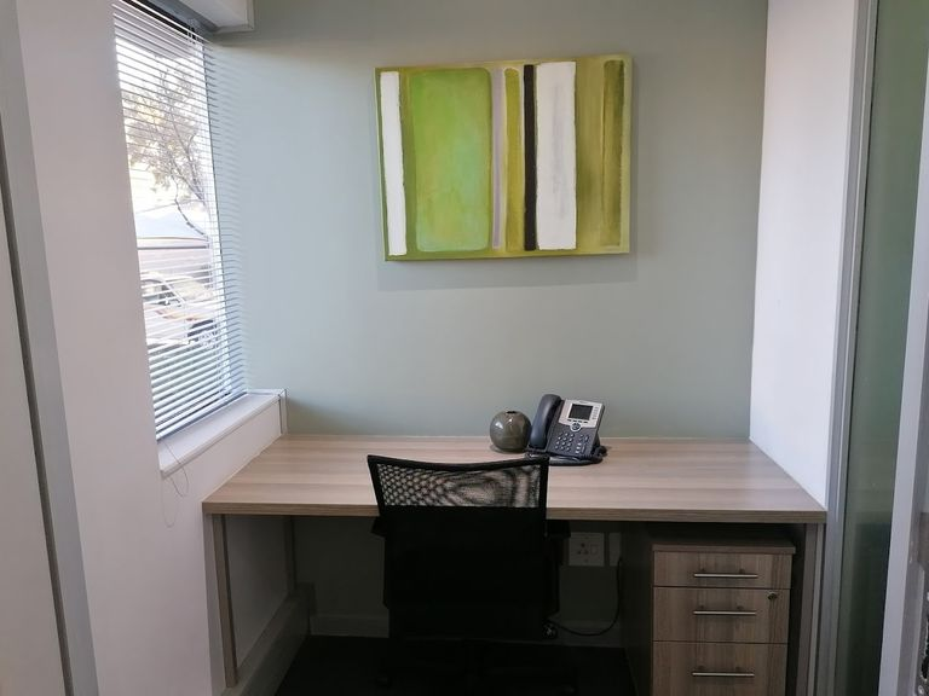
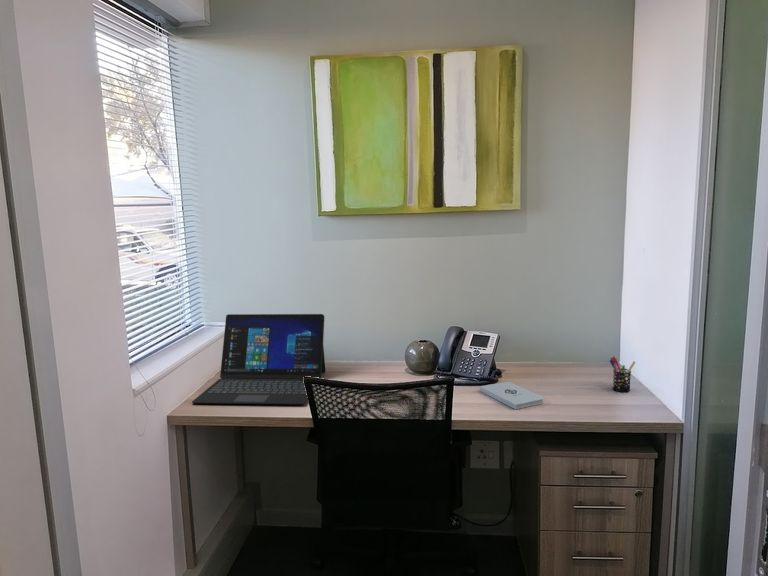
+ pen holder [609,355,636,393]
+ laptop [191,313,326,406]
+ notepad [479,381,544,410]
